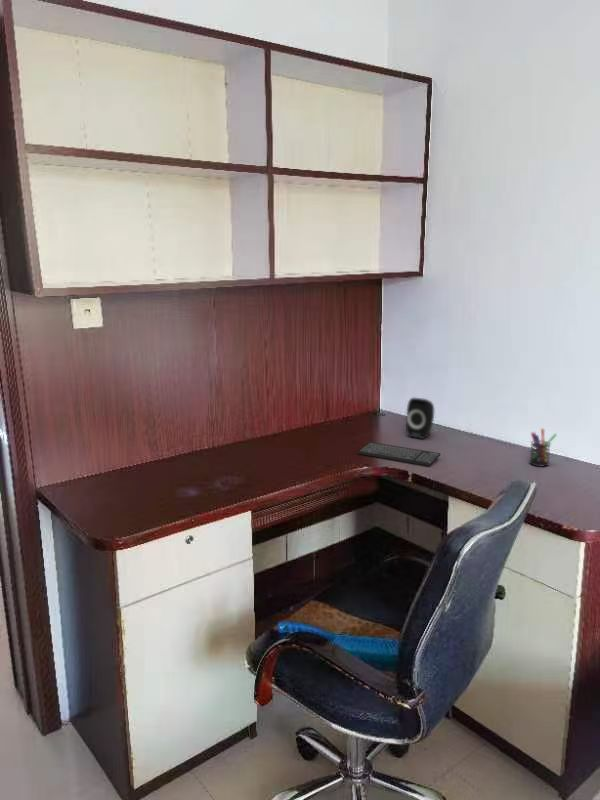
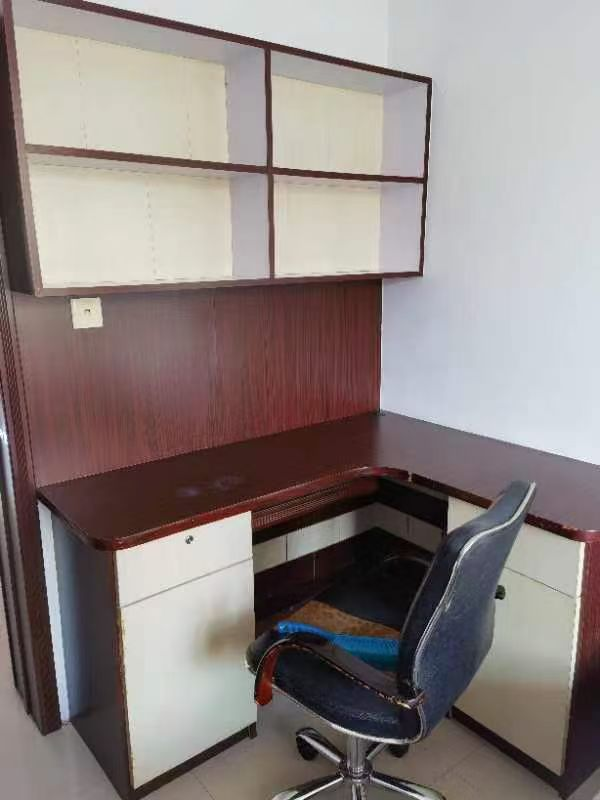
- speaker [405,397,435,440]
- pen holder [528,427,558,467]
- keyboard [357,441,441,467]
